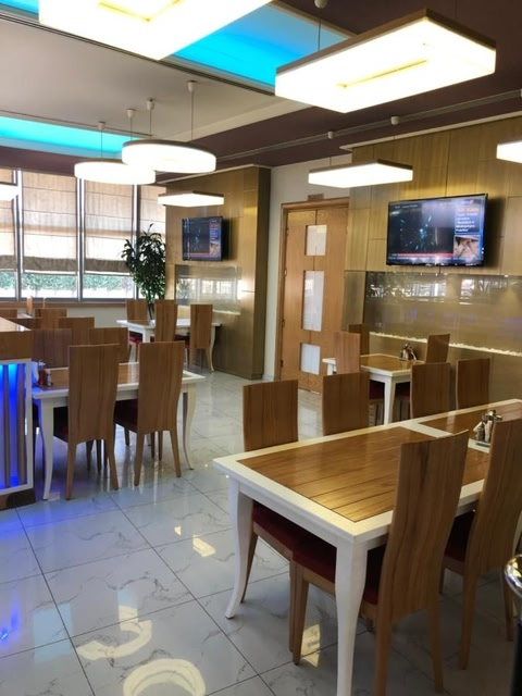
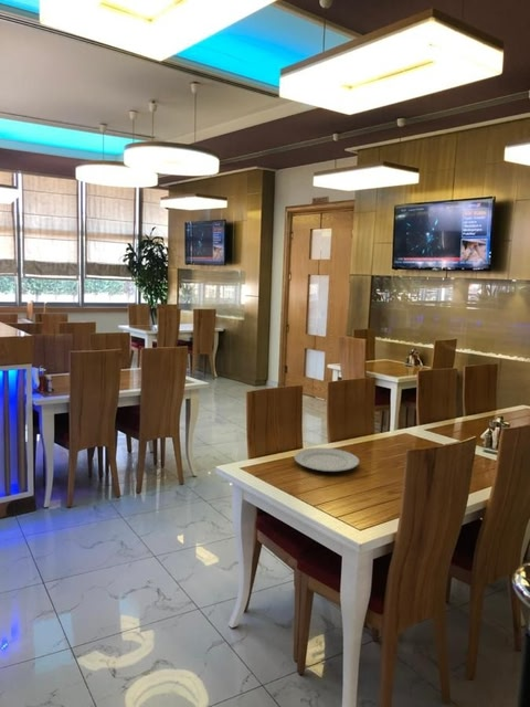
+ chinaware [294,446,360,473]
